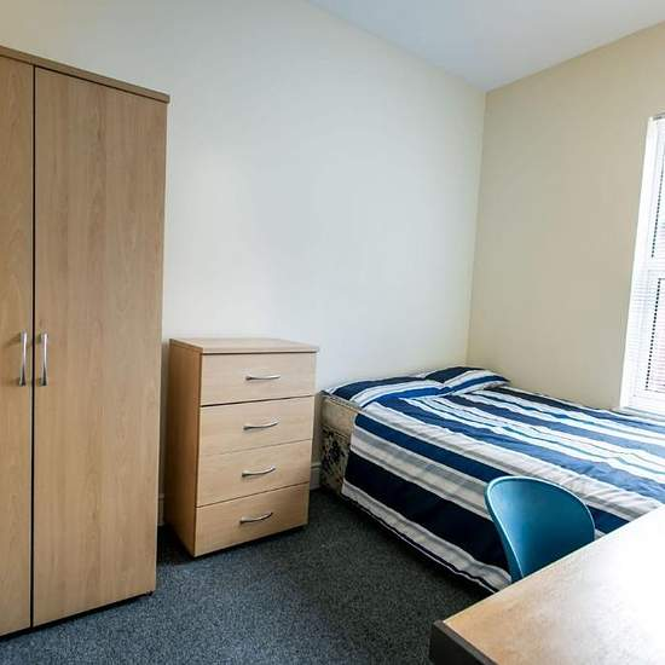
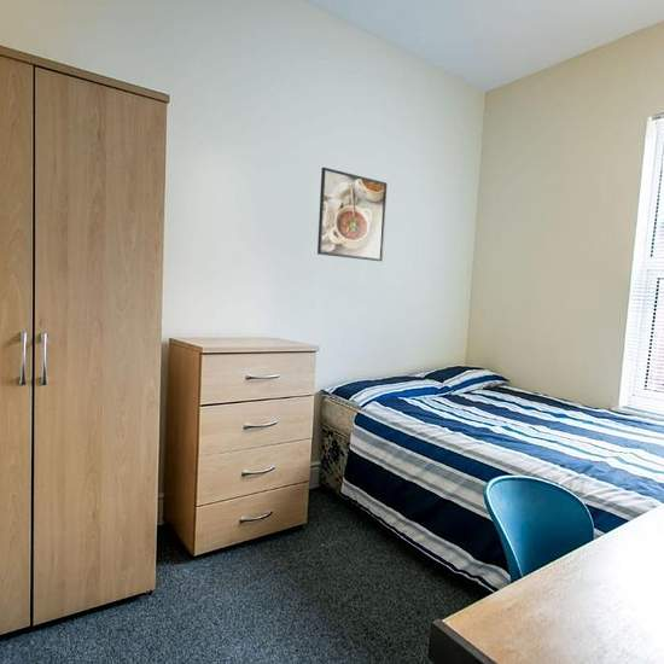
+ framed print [316,167,388,262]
